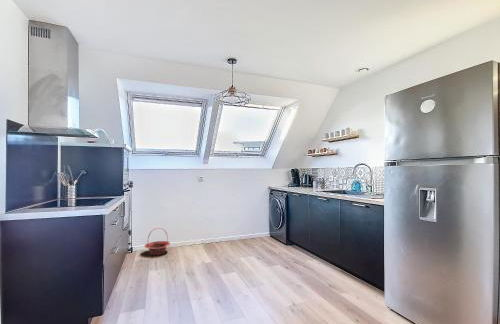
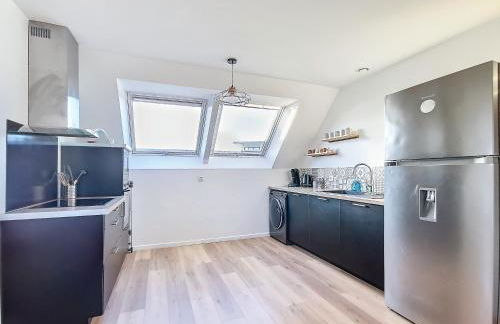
- basket [143,227,171,256]
